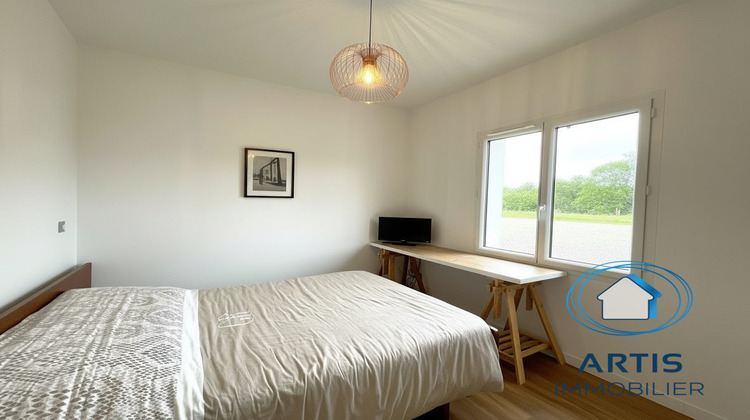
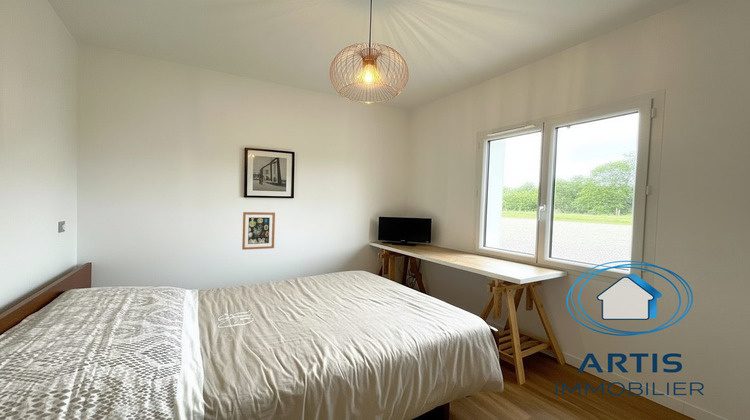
+ wall art [241,211,276,251]
